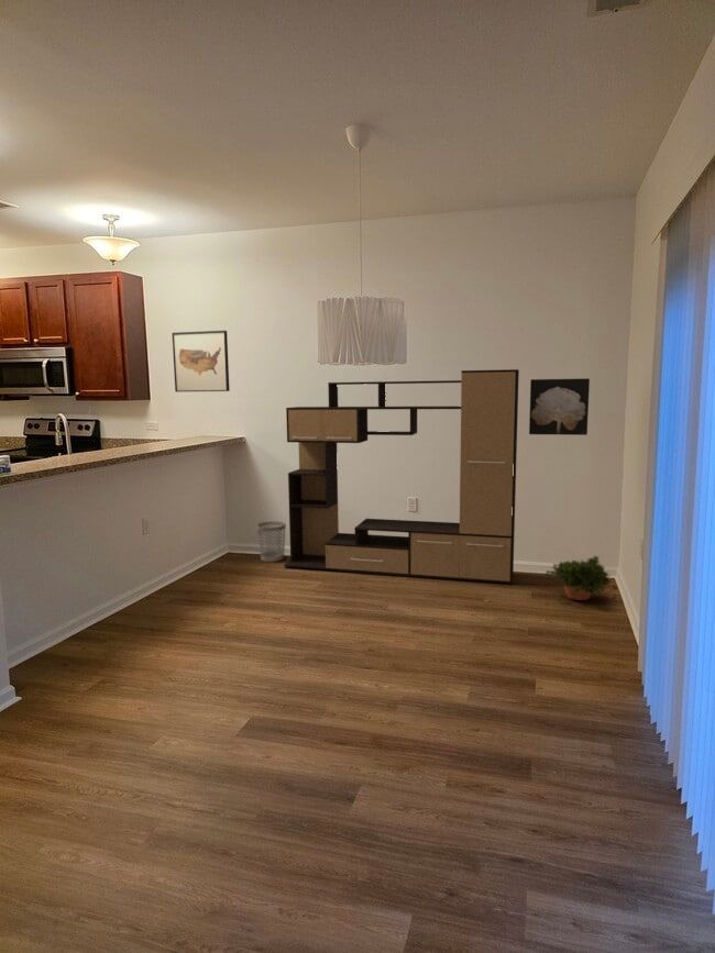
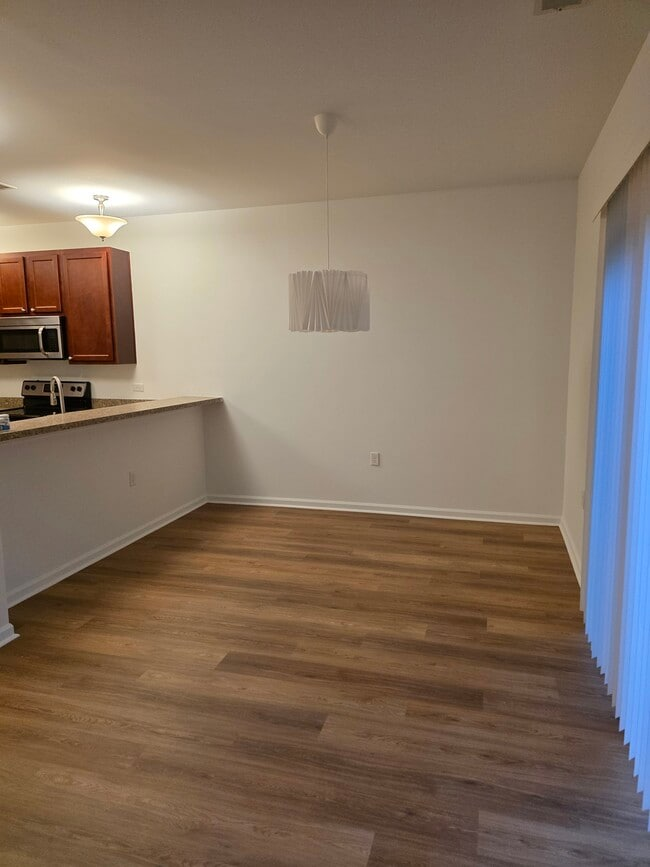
- potted plant [542,554,619,602]
- media console [283,368,520,585]
- wall art [170,330,231,392]
- wastebasket [256,520,287,563]
- wall art [528,377,591,436]
